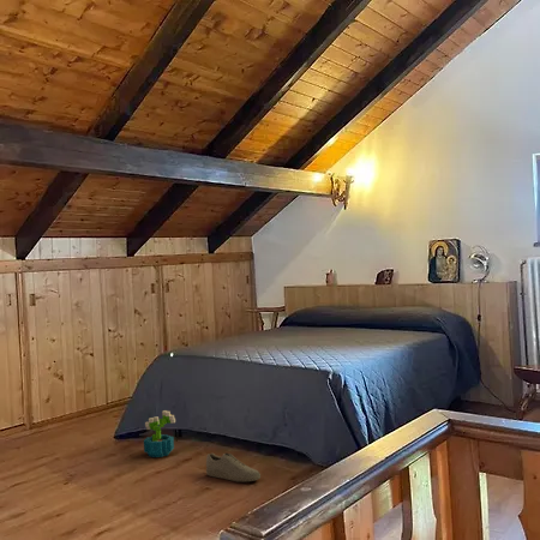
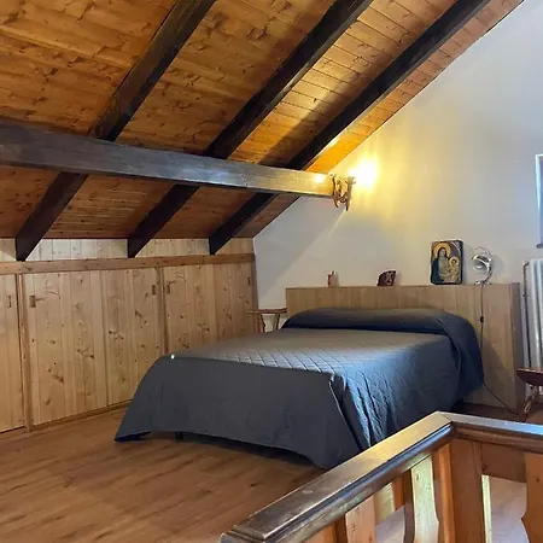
- decorative plant [143,409,176,458]
- shoe [205,452,262,482]
